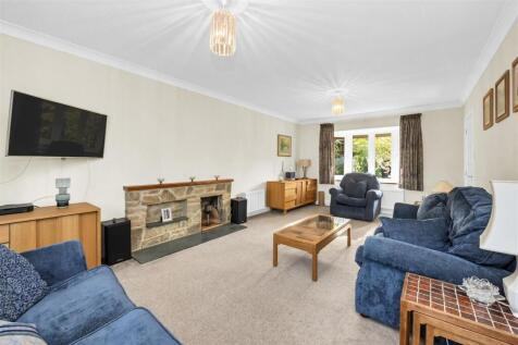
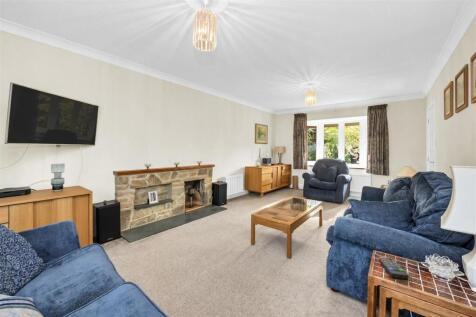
+ remote control [378,256,410,280]
